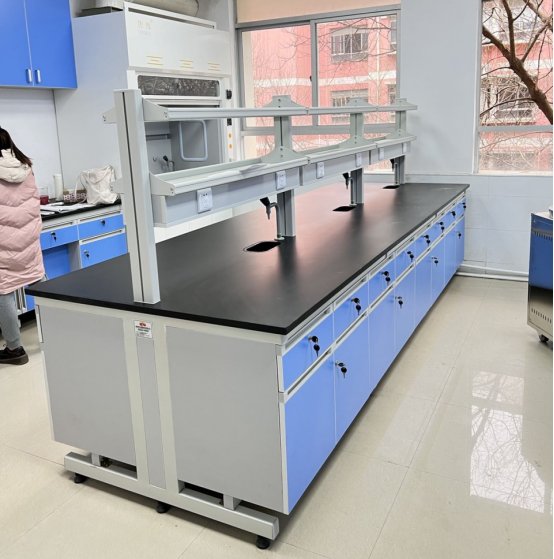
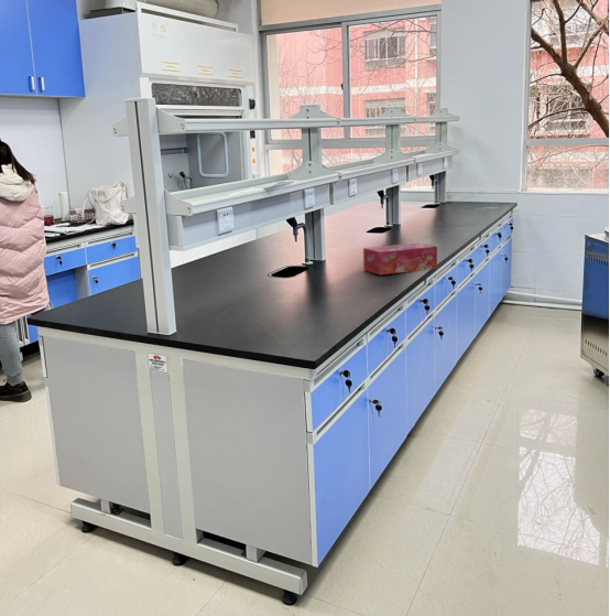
+ tissue box [362,241,438,275]
